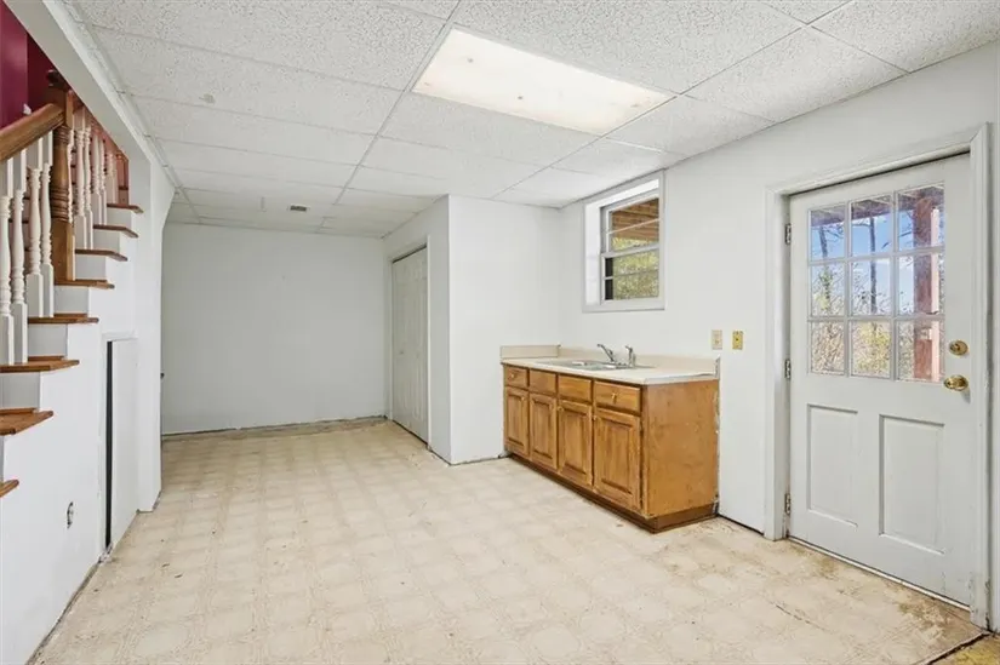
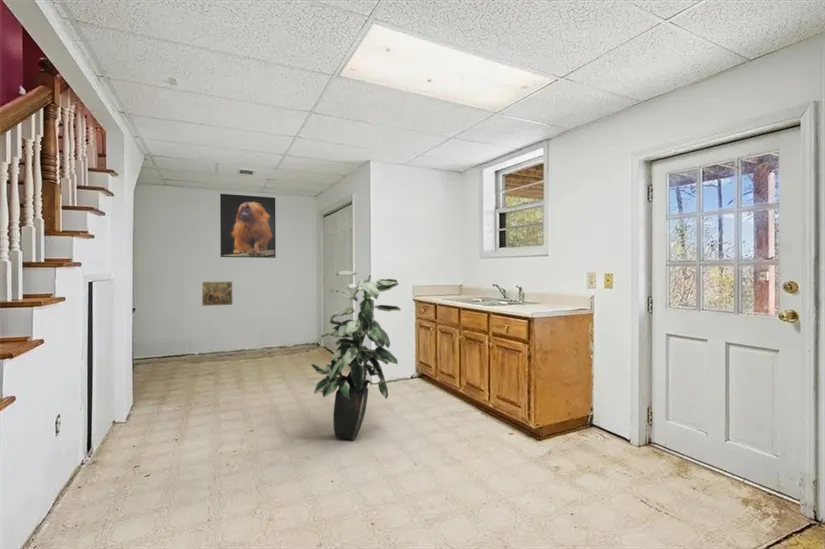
+ indoor plant [310,270,402,441]
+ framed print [201,280,234,307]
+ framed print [219,193,277,259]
